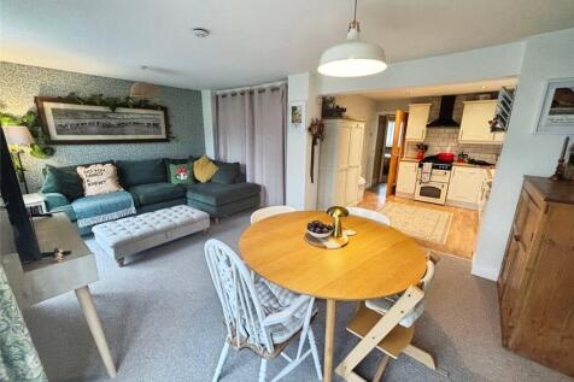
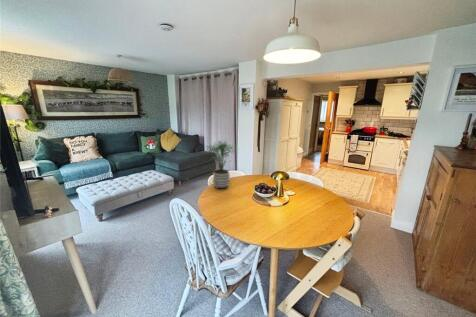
+ potted plant [202,139,240,190]
